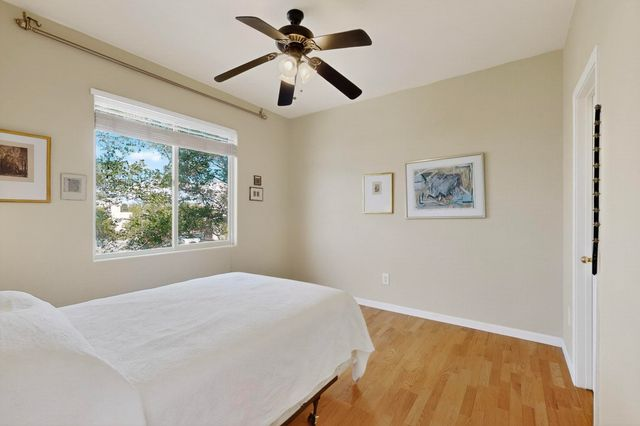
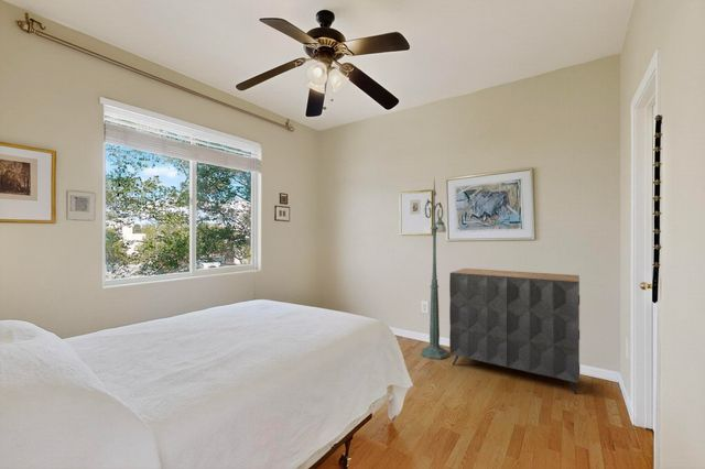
+ floor lamp [420,178,449,361]
+ dresser [448,268,581,395]
